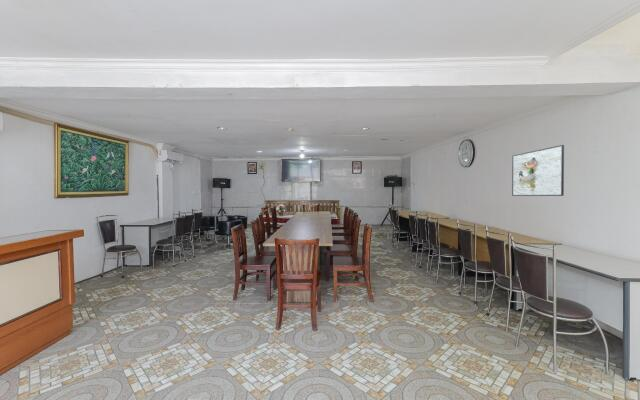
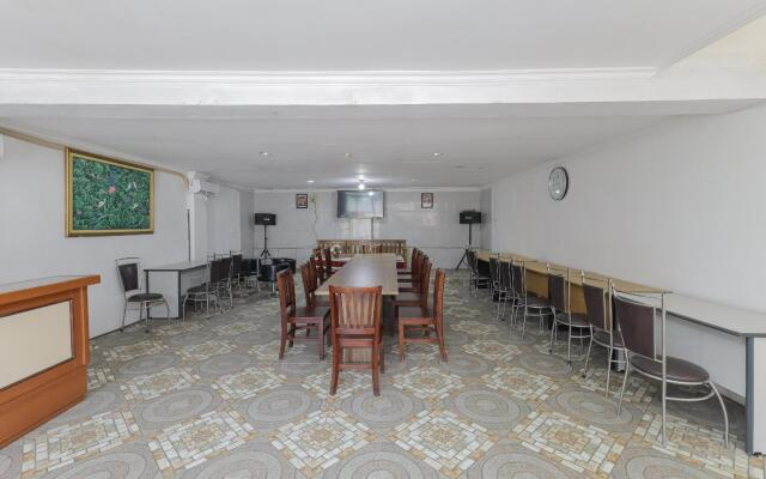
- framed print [511,144,565,197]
